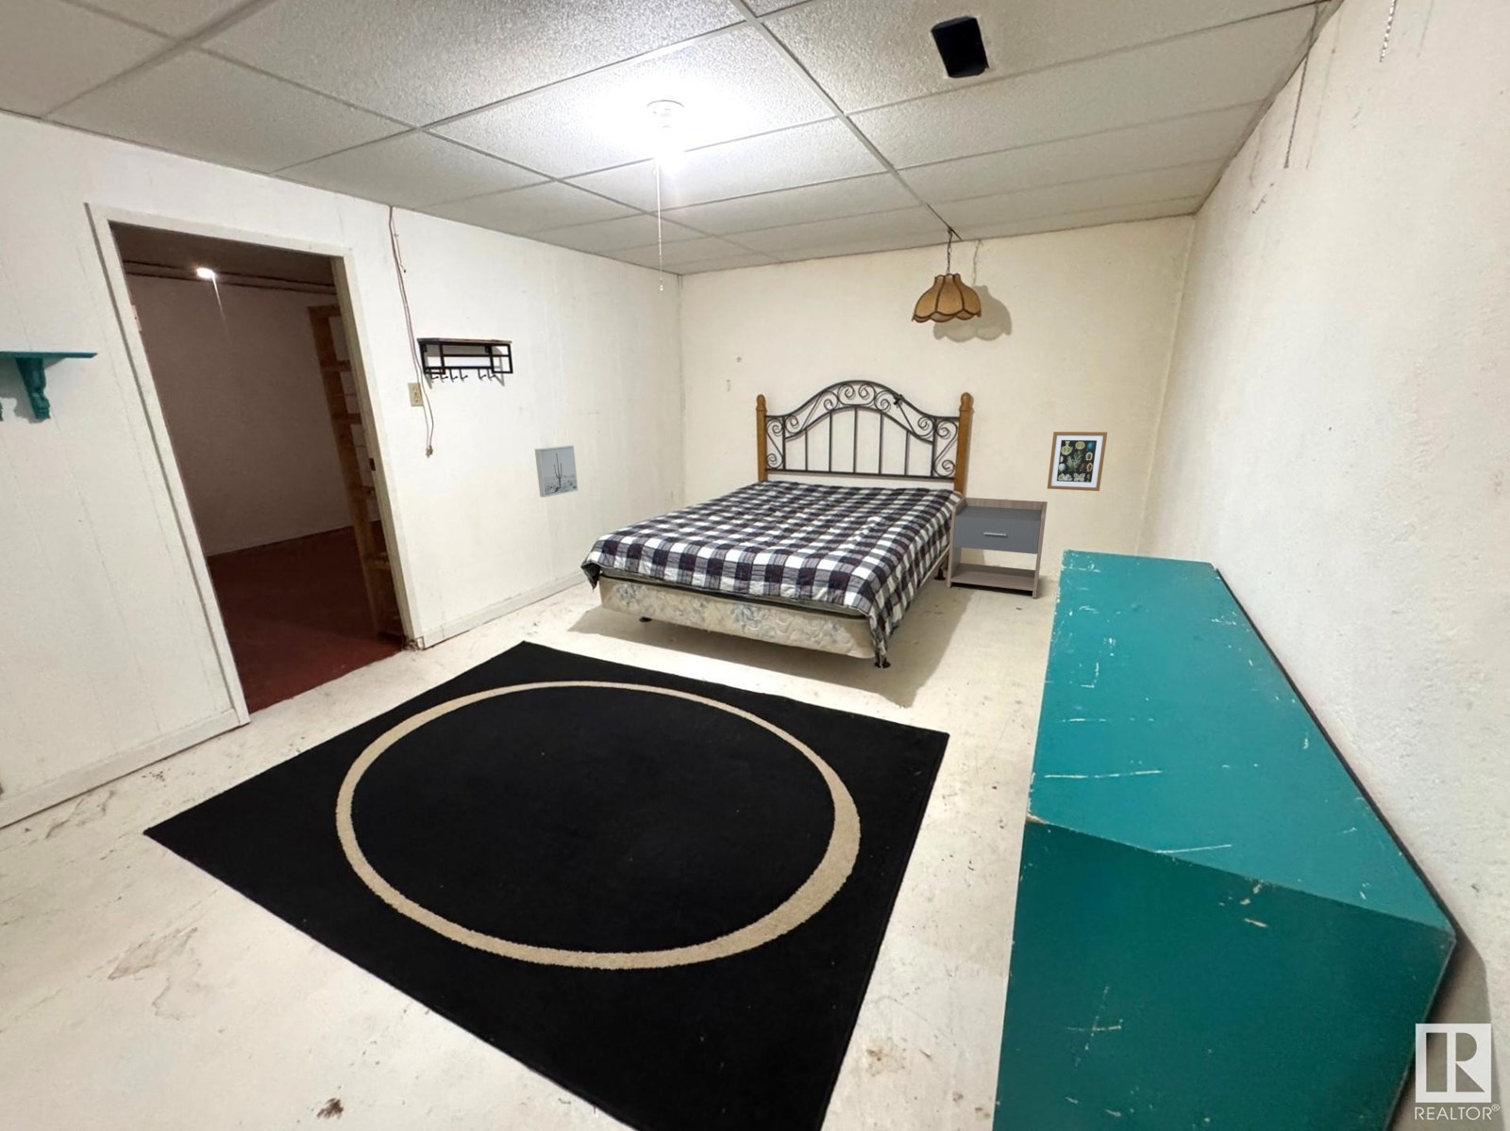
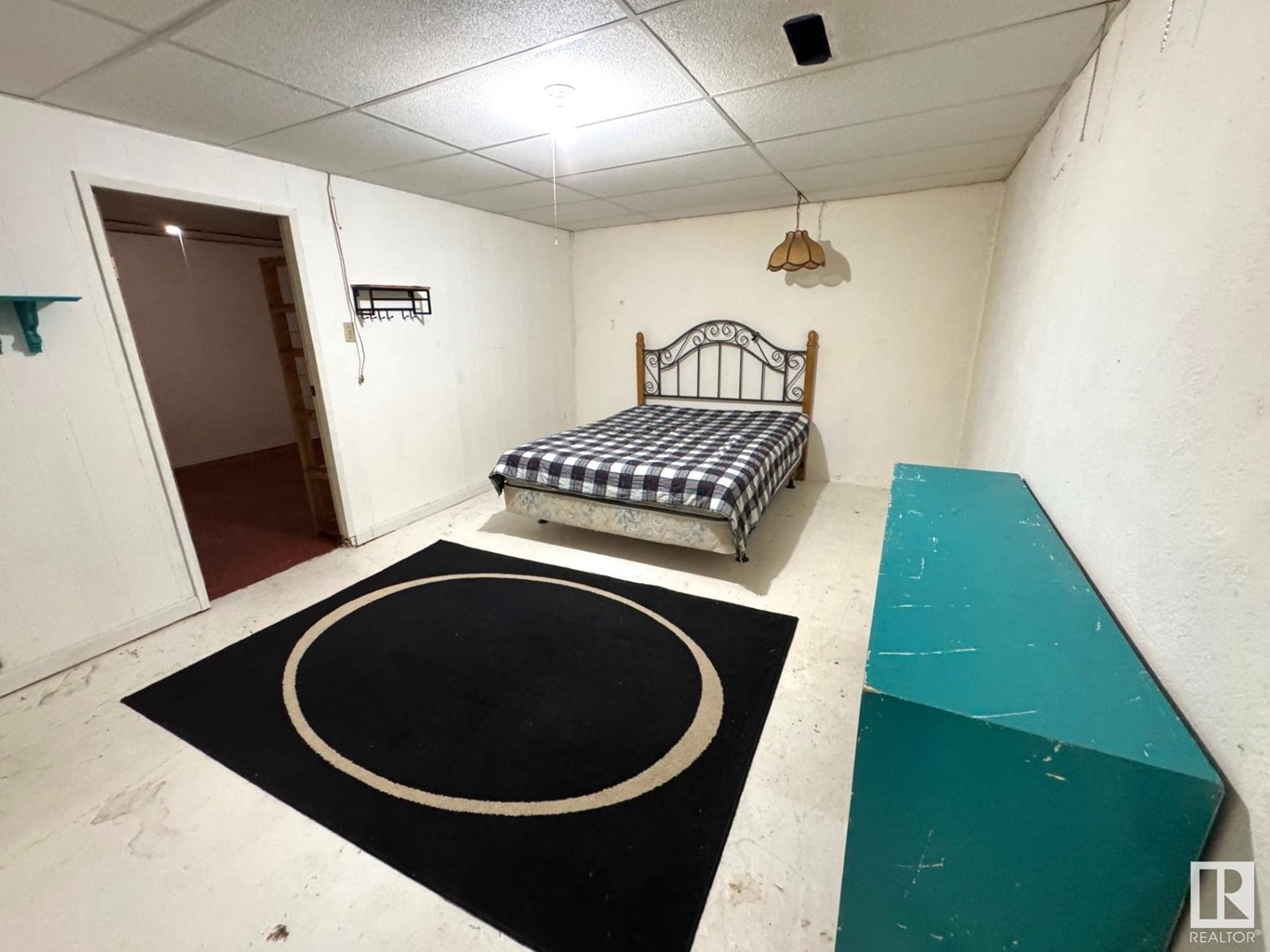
- wall art [534,444,579,499]
- wall art [1046,431,1108,492]
- nightstand [945,497,1049,599]
